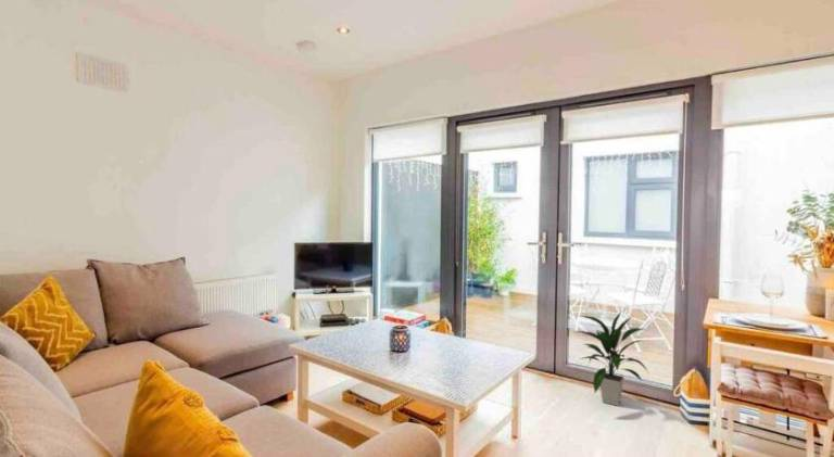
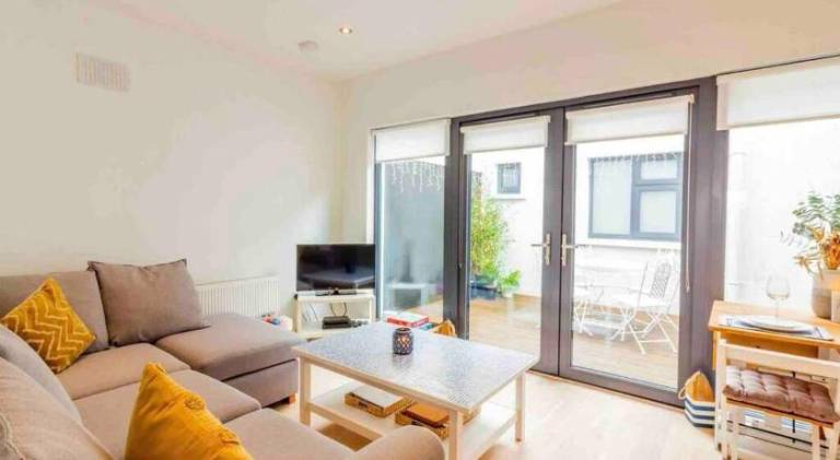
- indoor plant [574,310,649,407]
